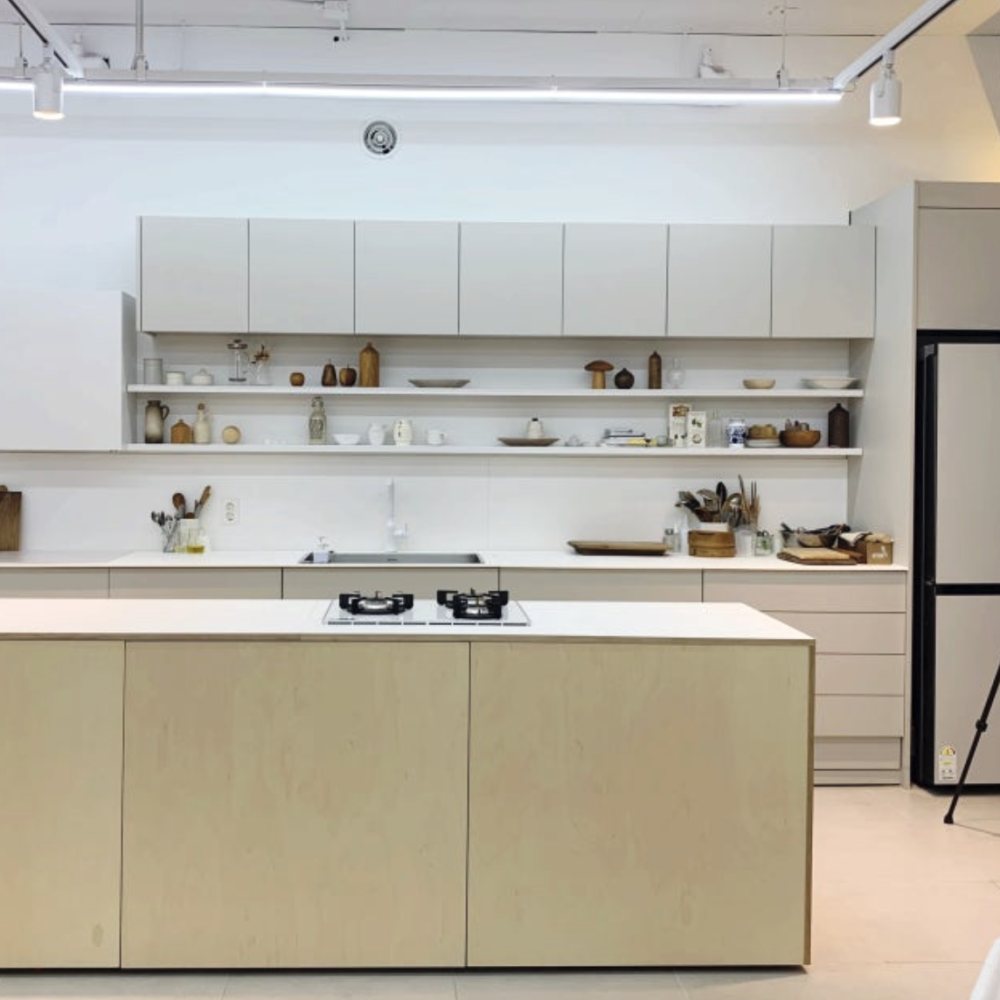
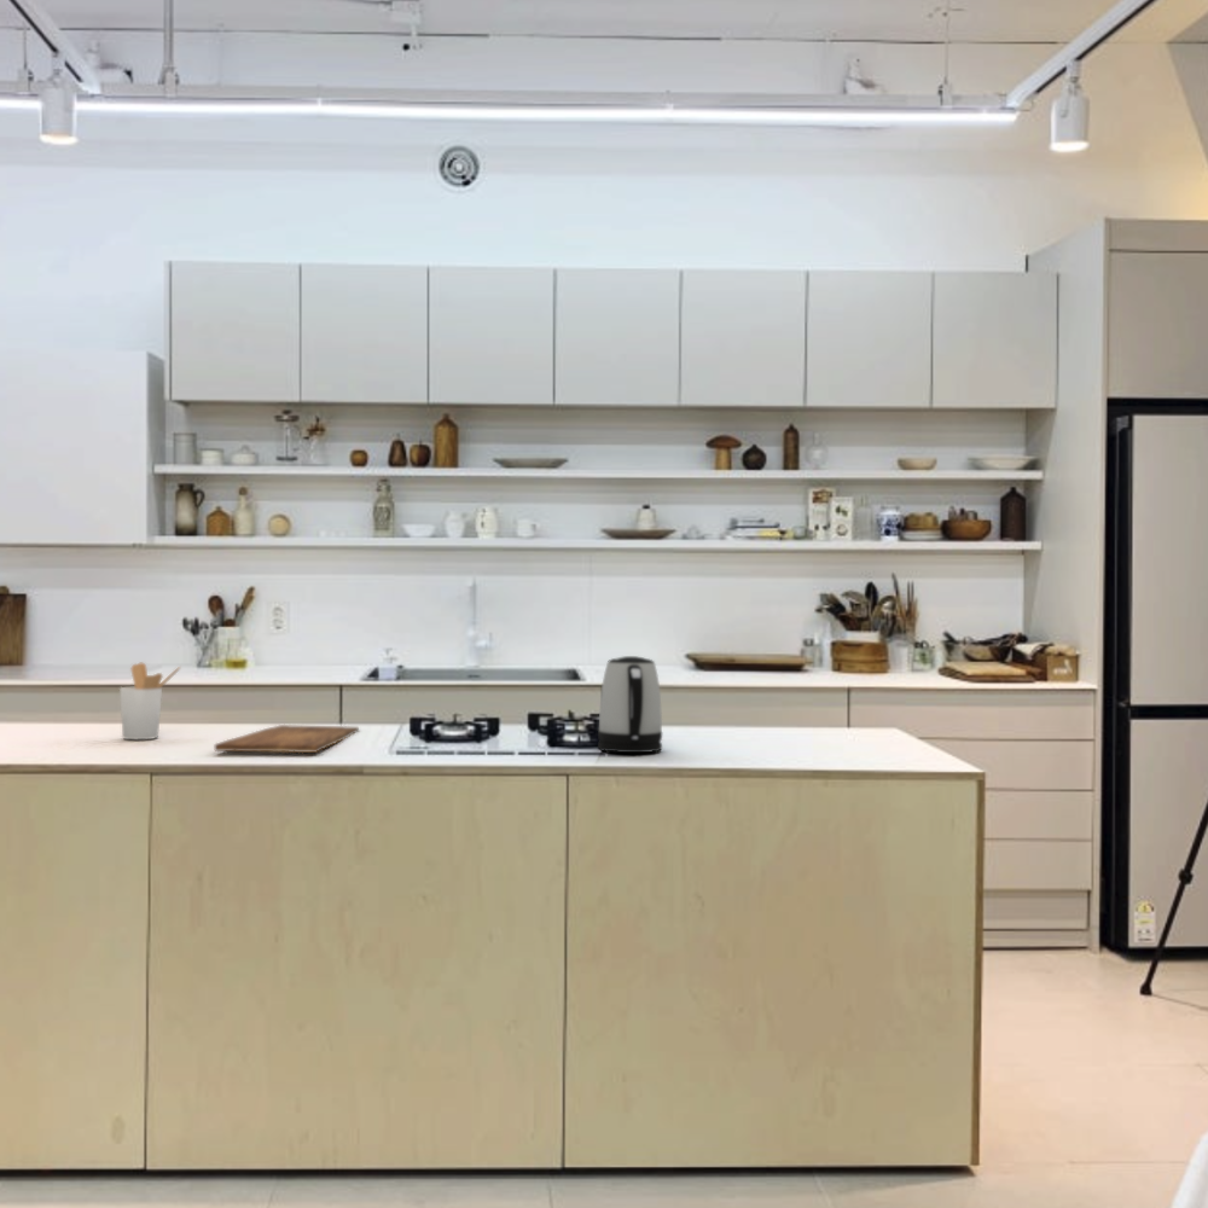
+ cutting board [214,724,360,754]
+ kettle [597,655,663,754]
+ utensil holder [118,662,182,741]
